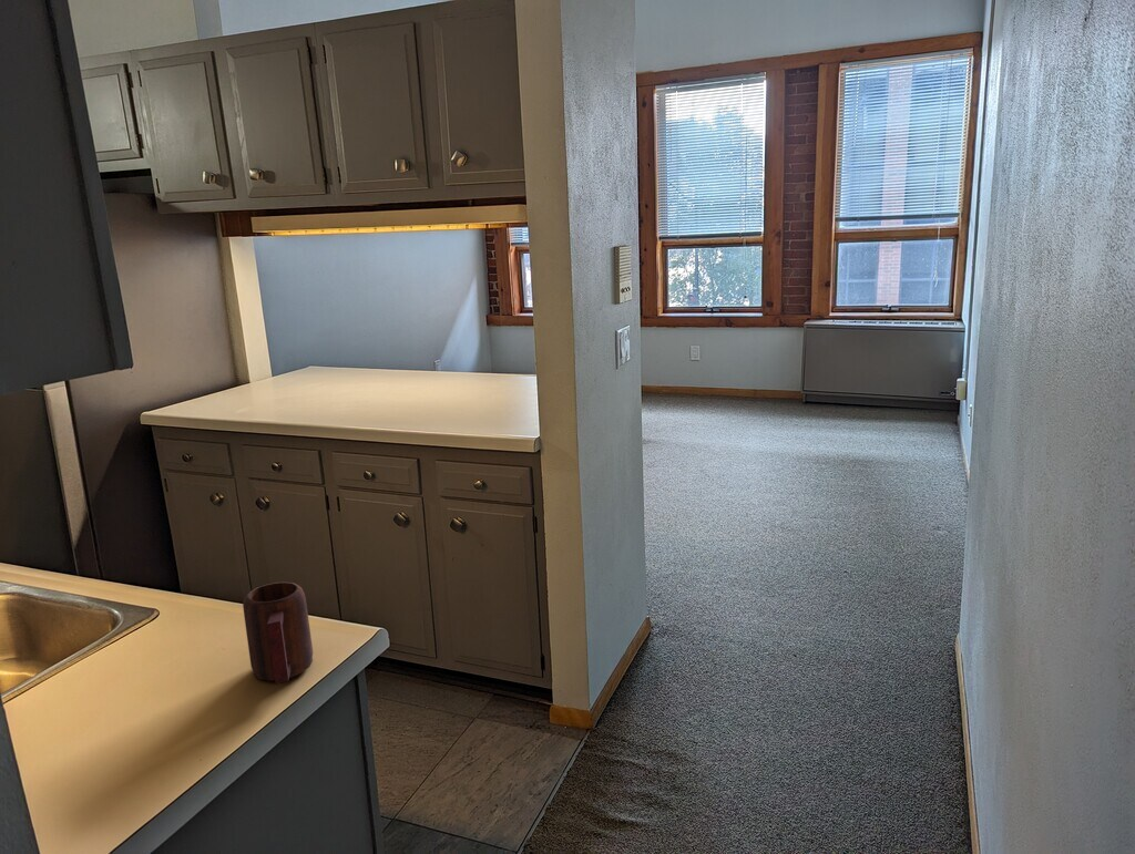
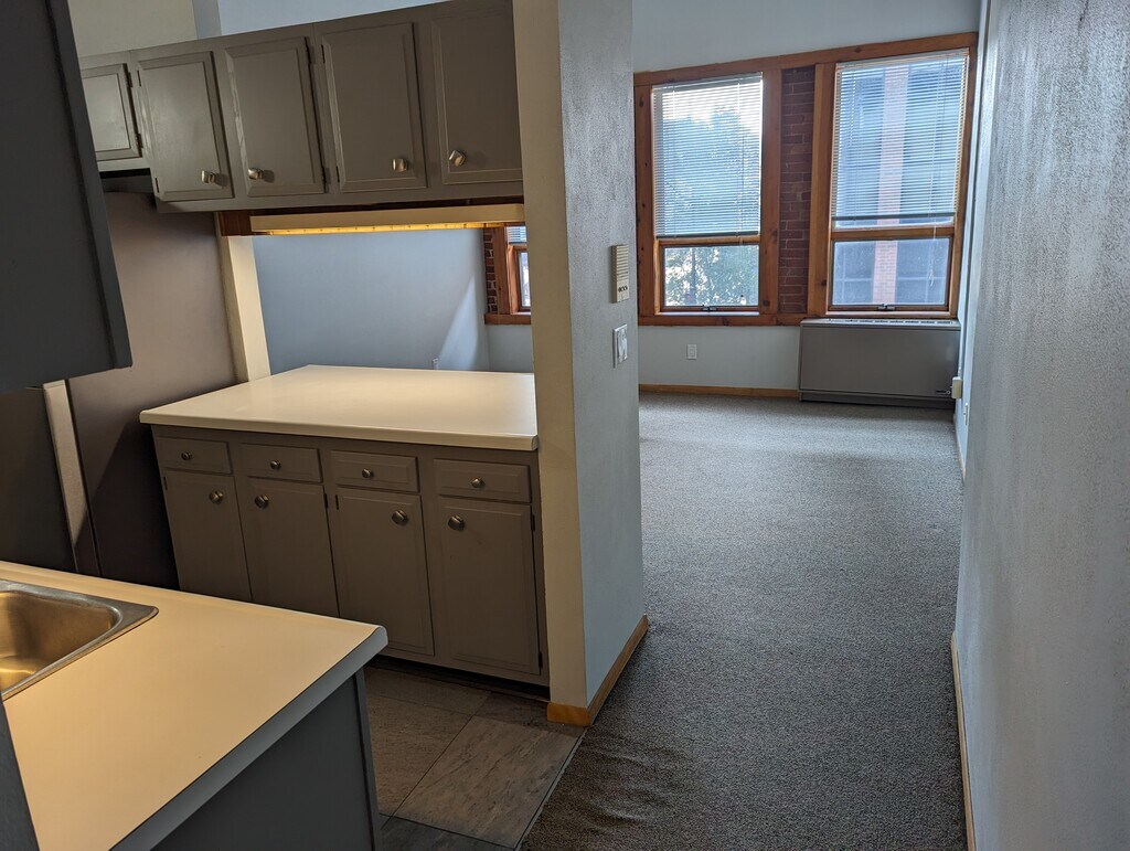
- mug [242,582,314,685]
